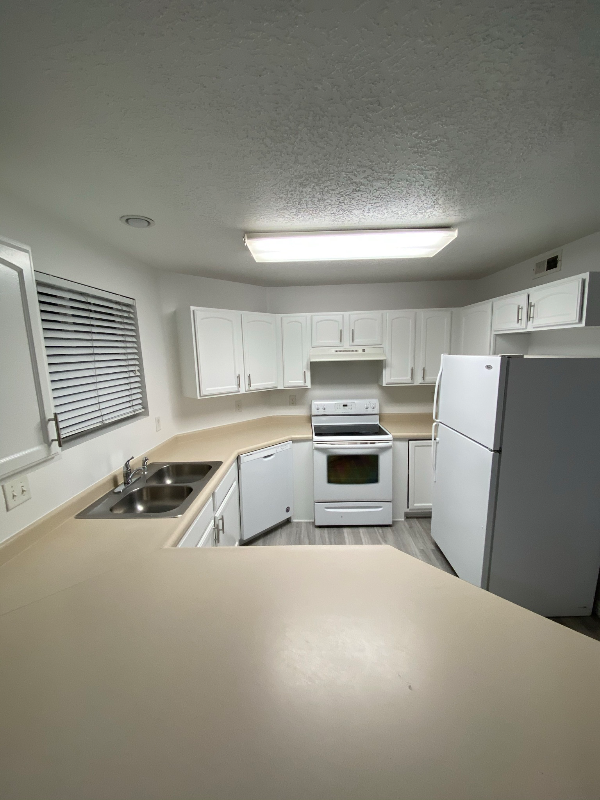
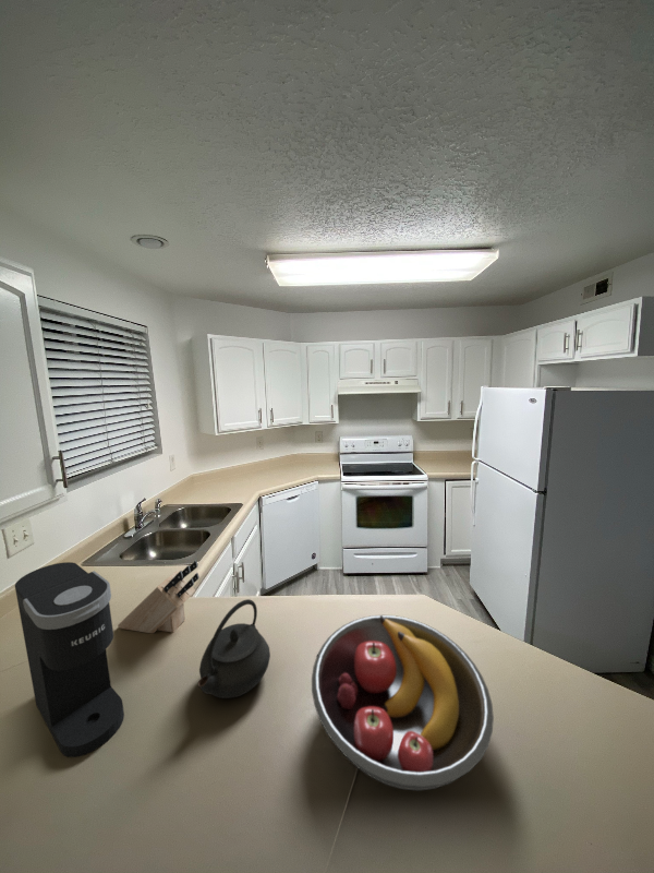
+ fruit bowl [311,614,495,792]
+ knife block [117,559,199,635]
+ kettle [196,598,271,699]
+ coffee maker [14,561,125,758]
